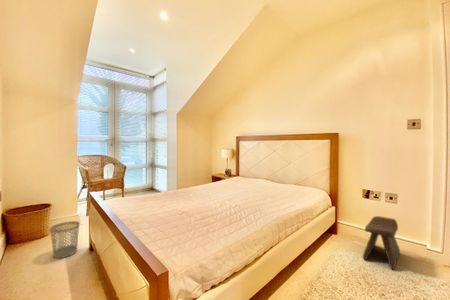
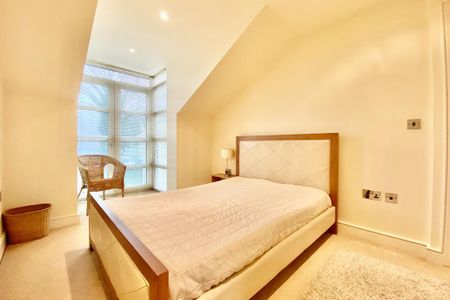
- stool [362,215,401,270]
- wastebasket [49,220,80,259]
